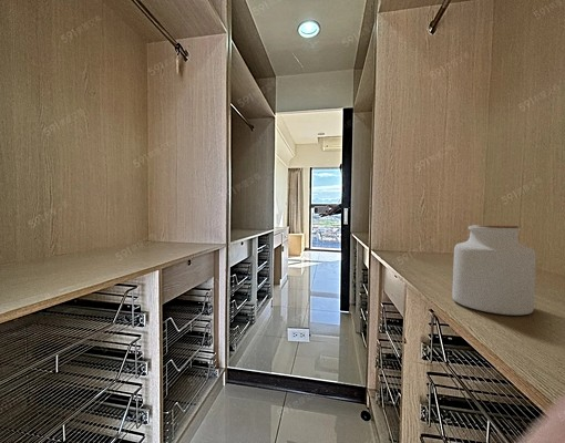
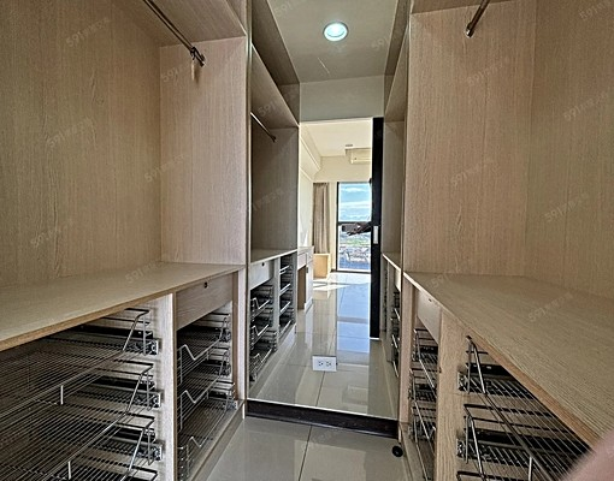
- jar [451,224,537,316]
